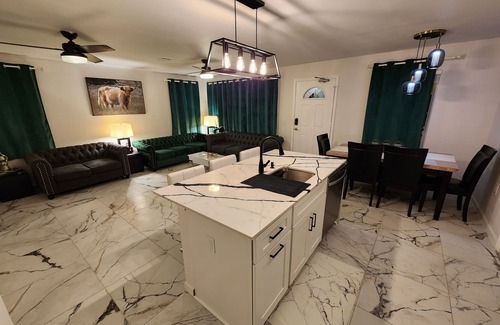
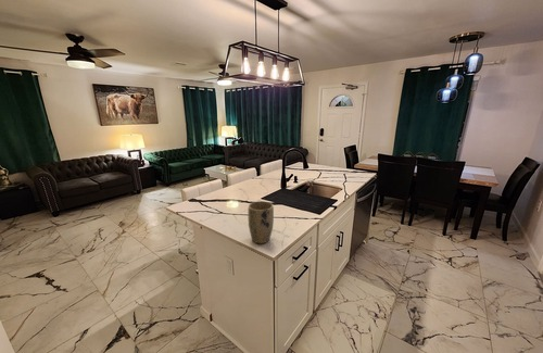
+ plant pot [247,200,275,244]
